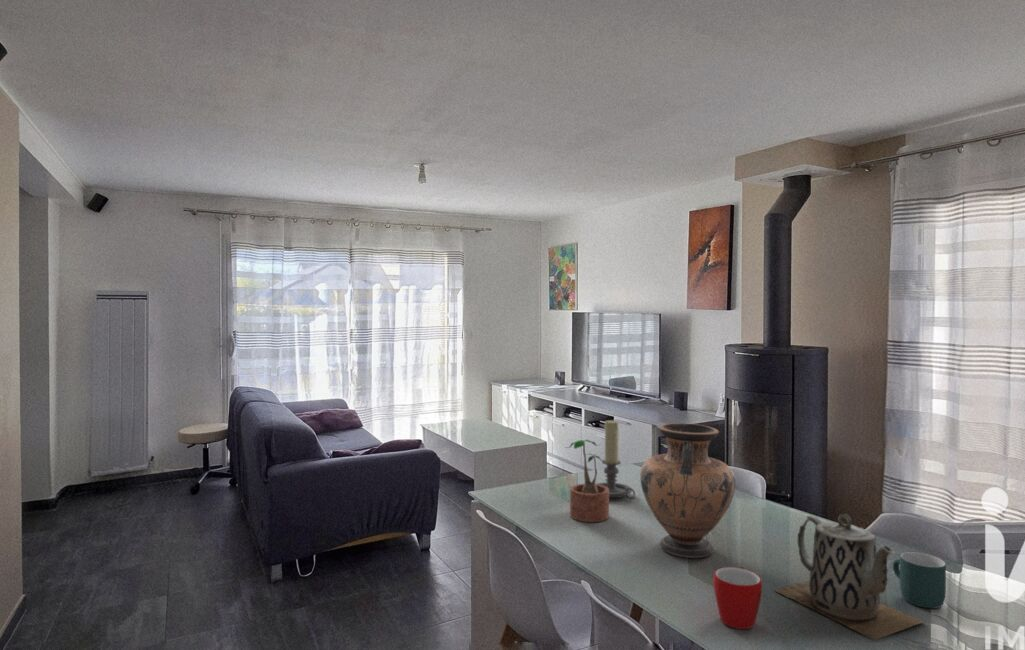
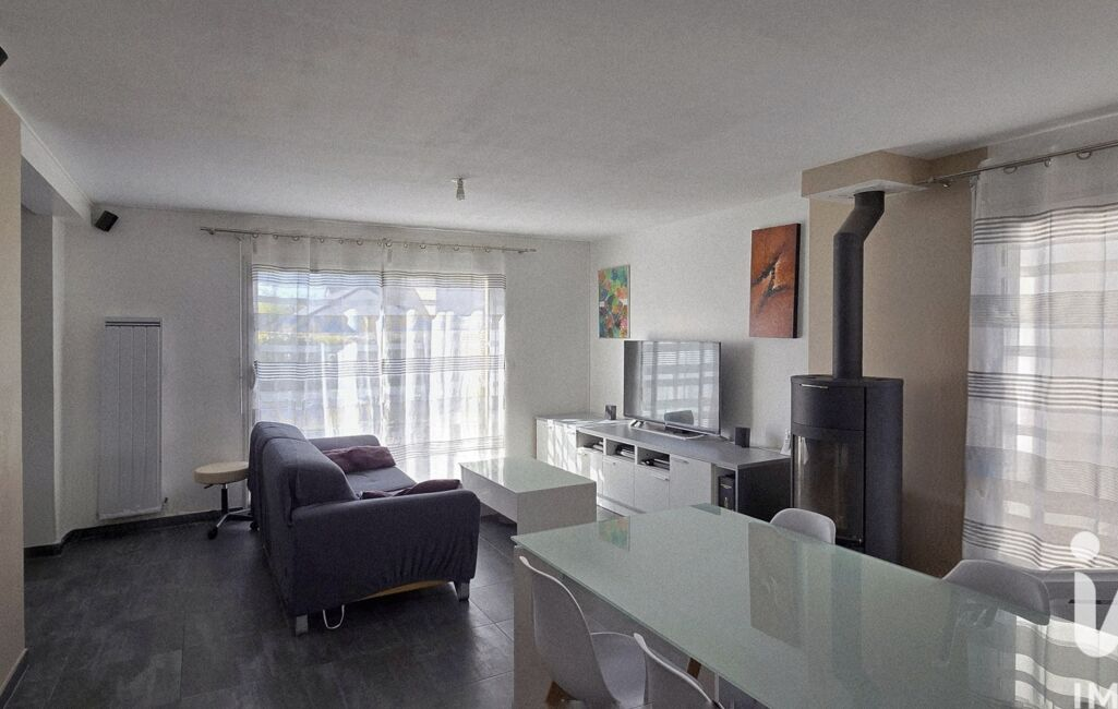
- potted plant [565,439,610,523]
- mug [713,566,763,630]
- mug [892,551,947,609]
- candle holder [596,419,636,500]
- vase [639,422,737,559]
- teapot [774,513,925,641]
